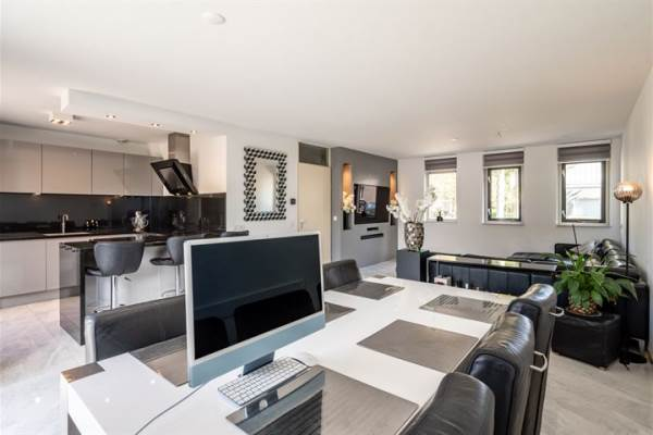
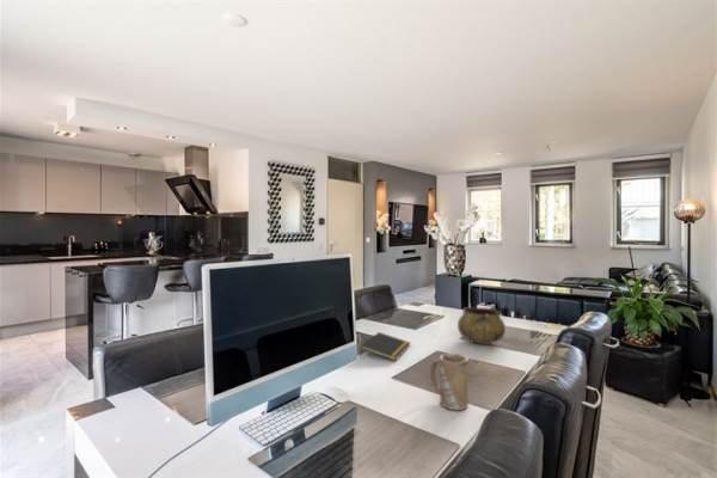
+ decorative bowl [456,306,507,345]
+ mug [429,351,470,411]
+ notepad [358,331,411,362]
